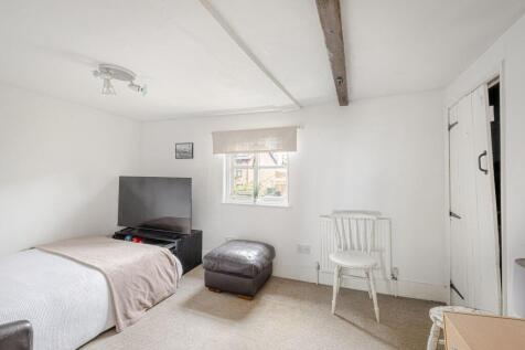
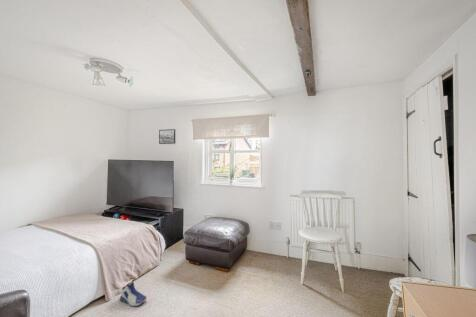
+ sneaker [119,281,148,307]
